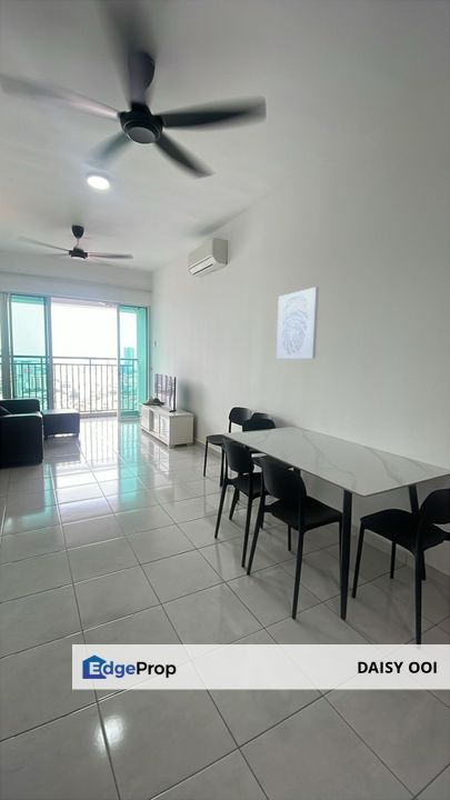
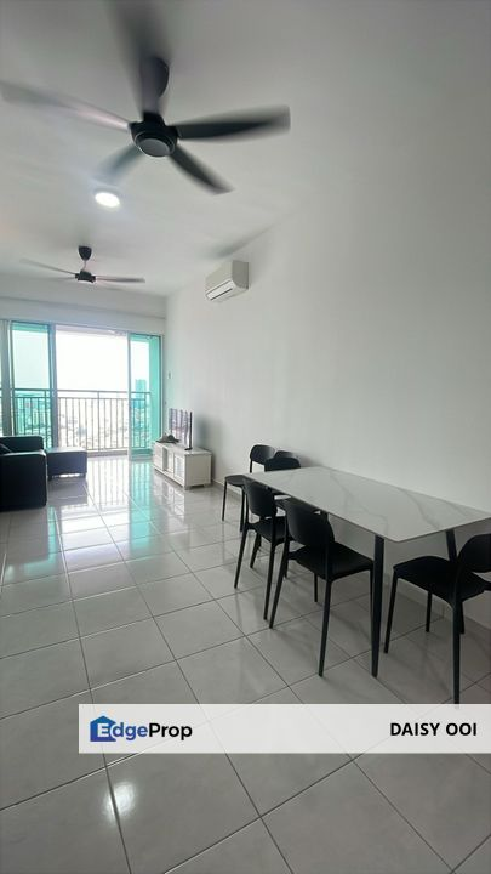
- wall art [276,286,320,360]
